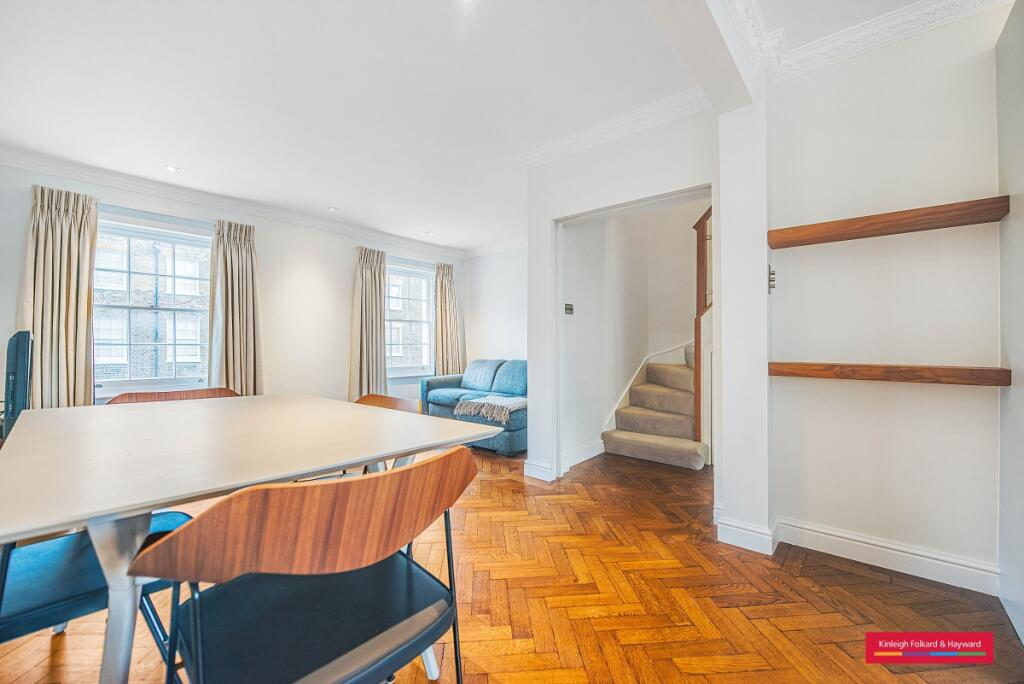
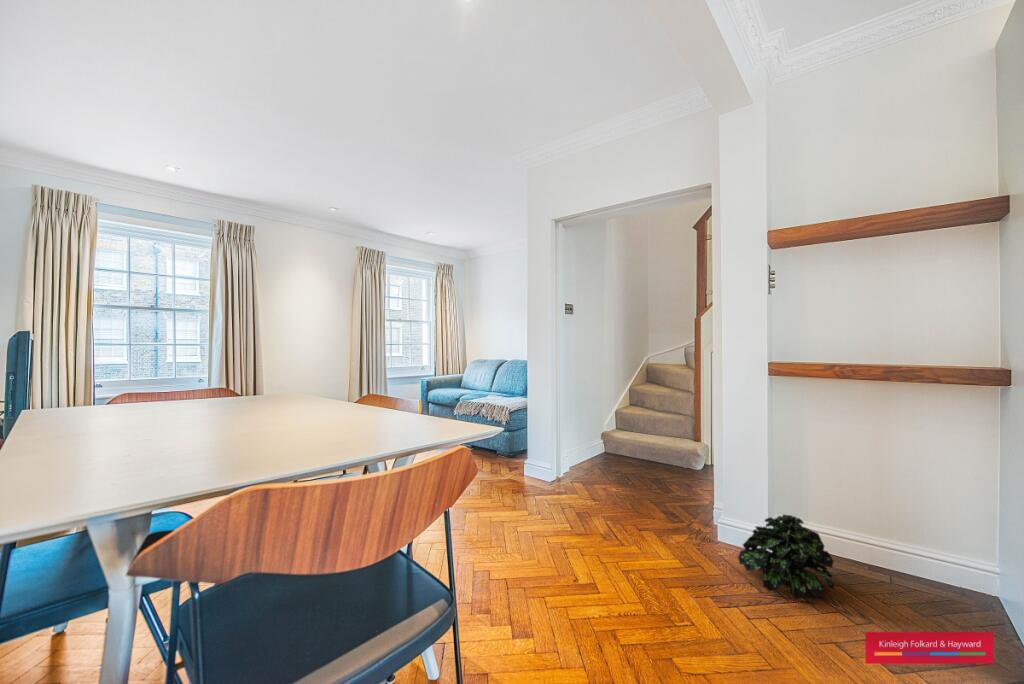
+ potted plant [737,514,835,600]
